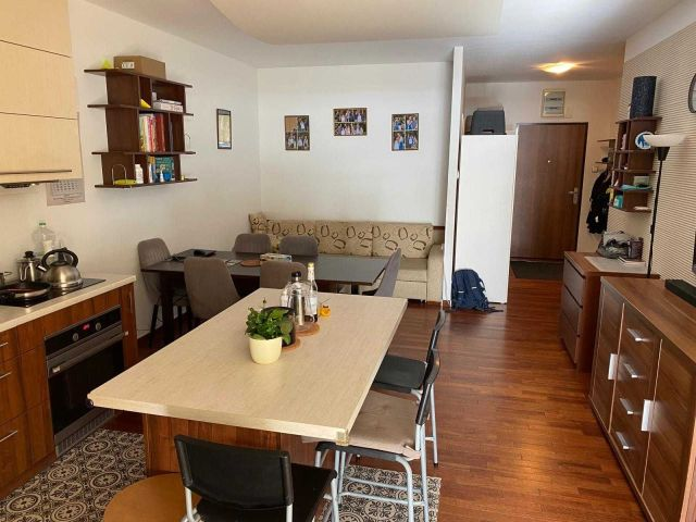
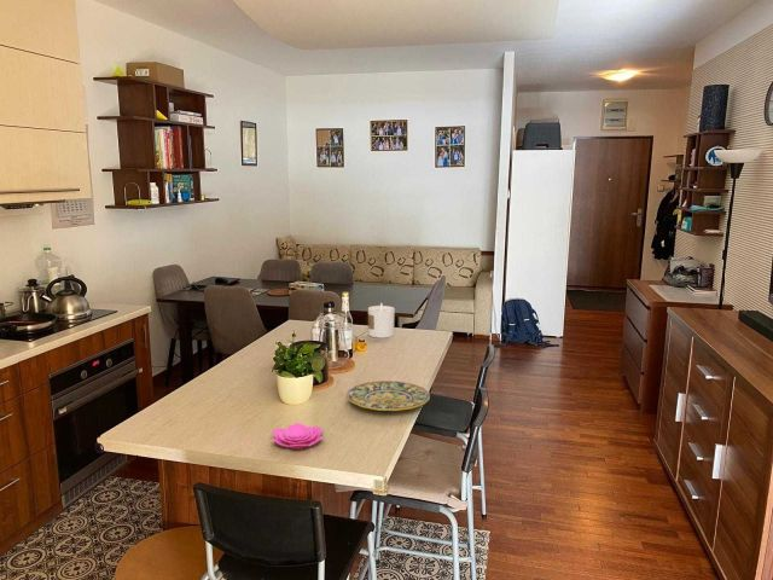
+ flower [272,422,324,451]
+ candle [367,302,396,340]
+ plate [345,379,431,412]
